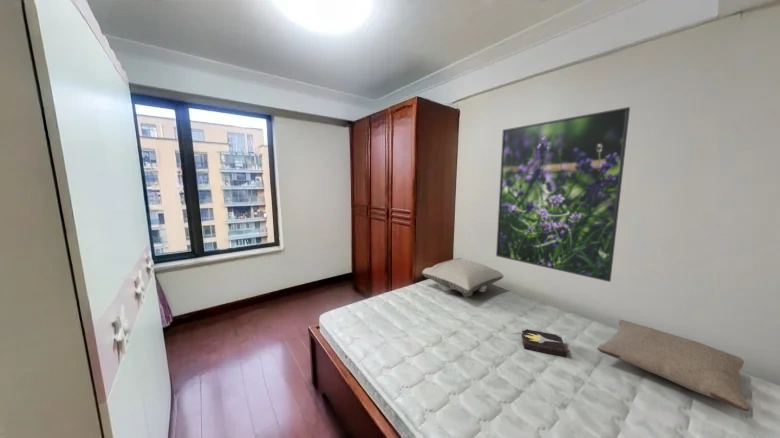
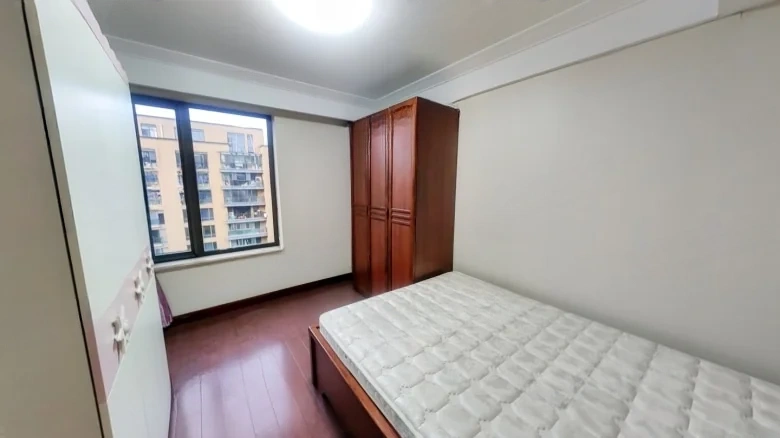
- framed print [495,106,631,283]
- pillow [421,257,505,299]
- pillow [596,319,751,412]
- hardback book [521,327,571,358]
